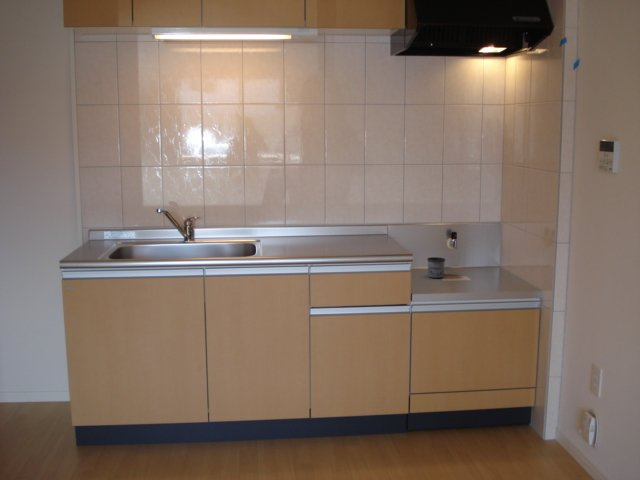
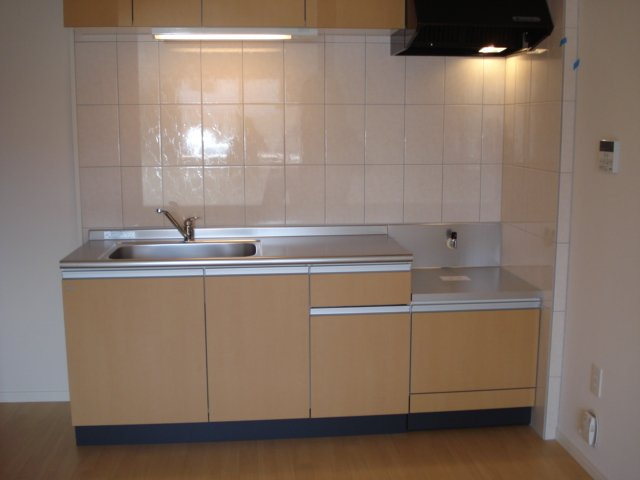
- mug [426,256,446,279]
